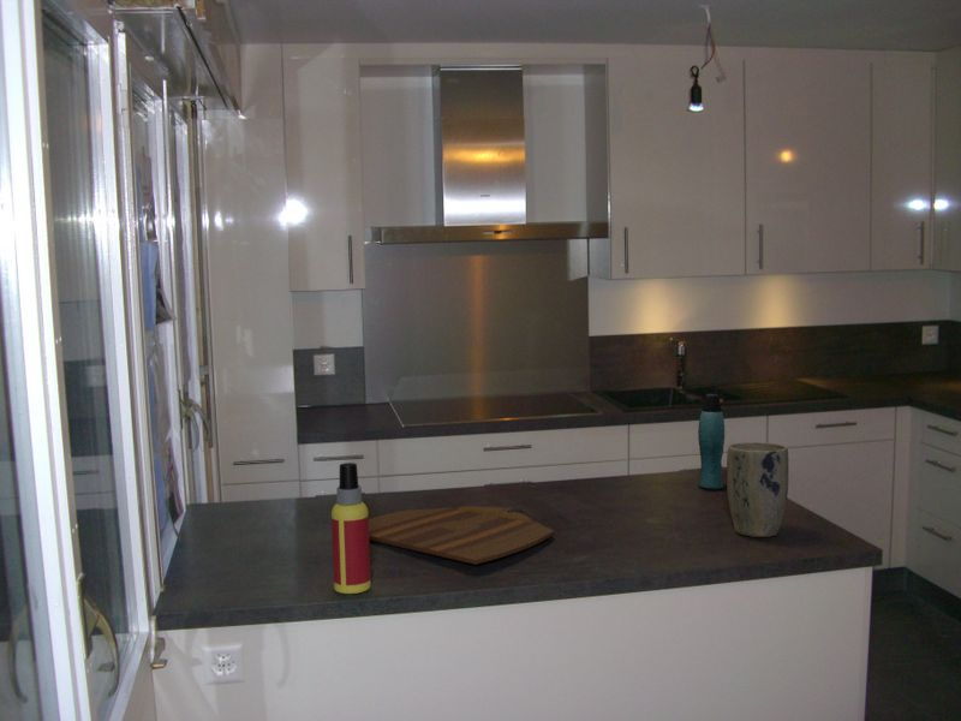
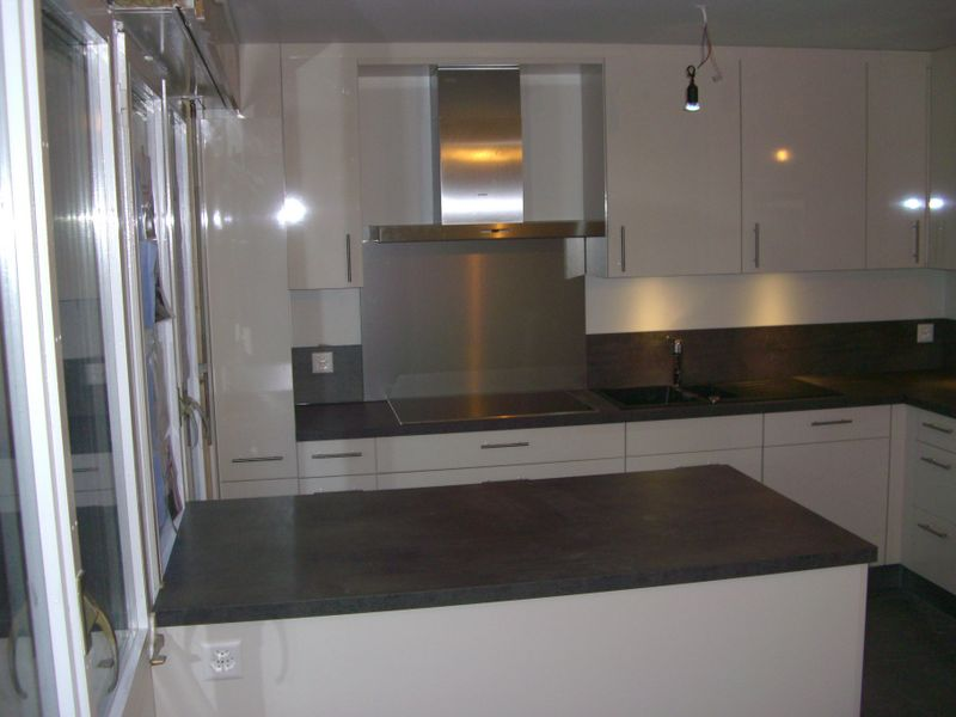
- plant pot [726,441,789,538]
- bottle [697,393,726,490]
- cutting board [369,505,555,566]
- spray bottle [330,461,372,595]
